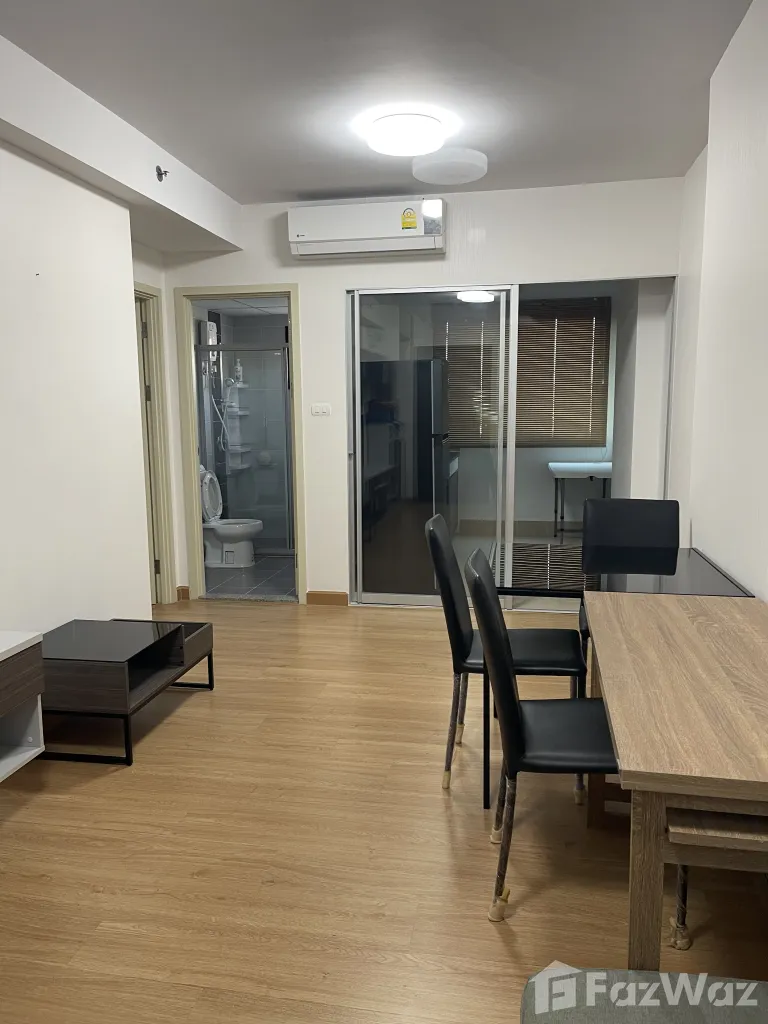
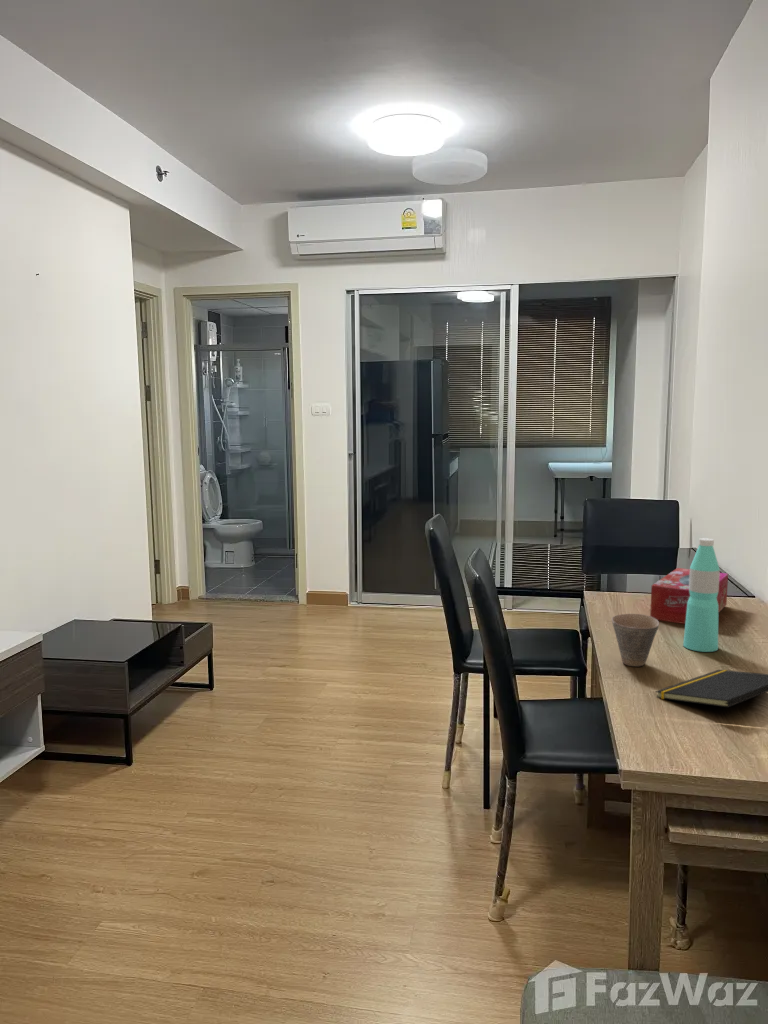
+ cup [611,613,660,667]
+ water bottle [682,537,721,653]
+ tissue box [649,567,729,625]
+ notepad [655,669,768,708]
